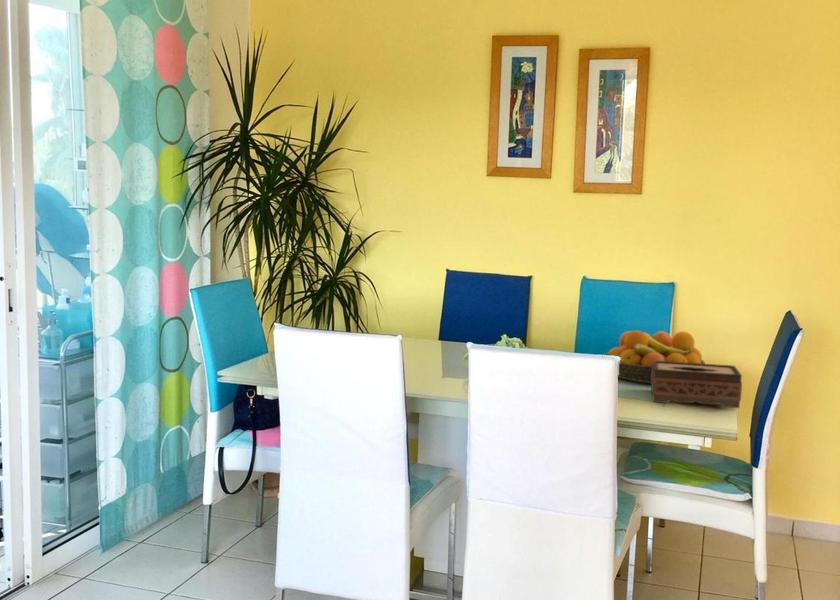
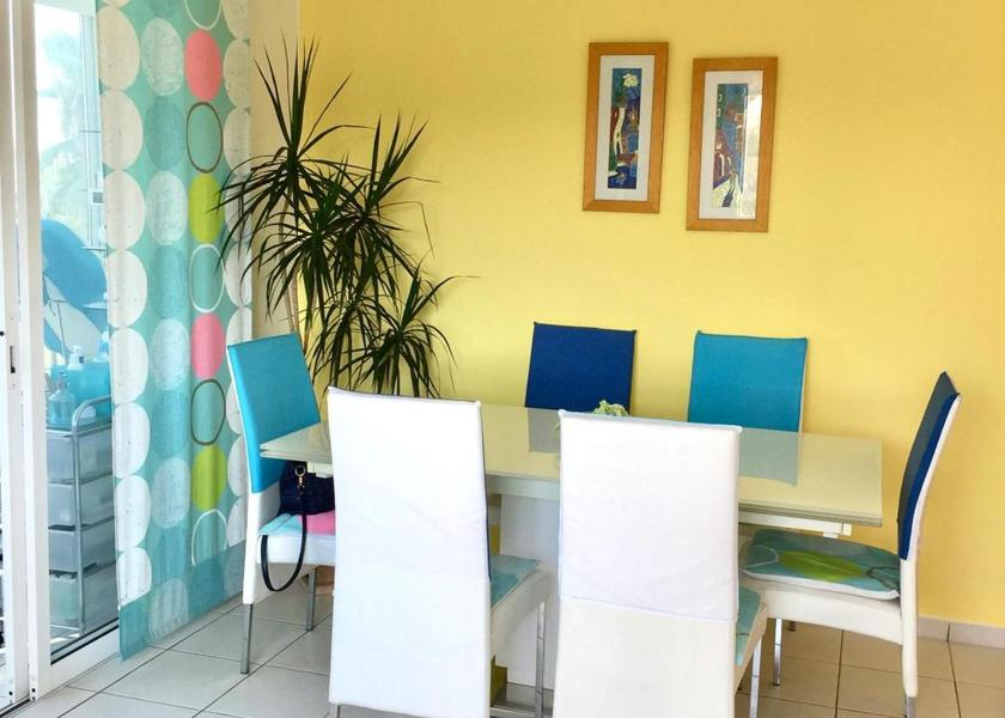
- tissue box [650,360,743,409]
- fruit bowl [603,330,706,384]
